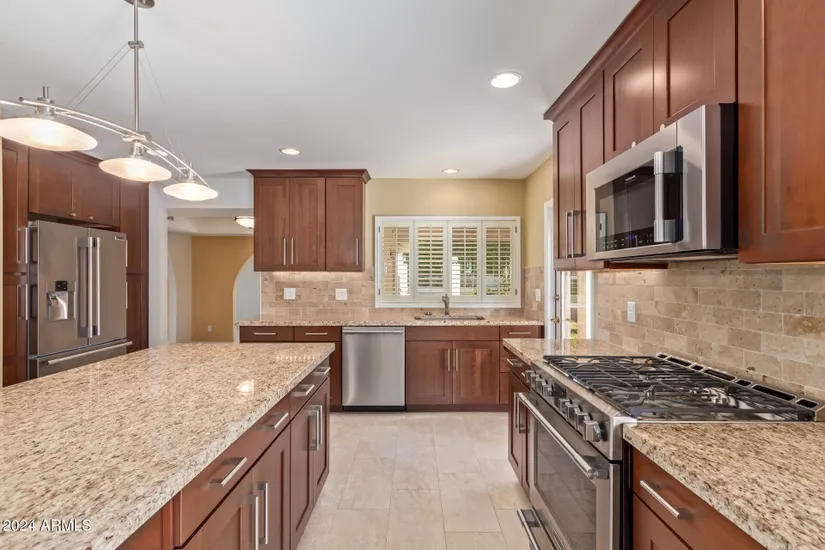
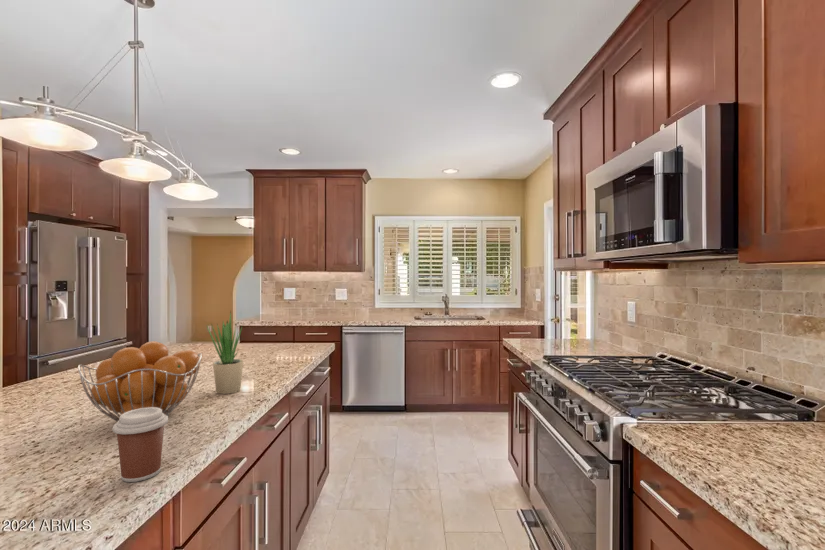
+ fruit basket [77,340,203,422]
+ potted plant [206,310,244,395]
+ coffee cup [112,407,169,483]
